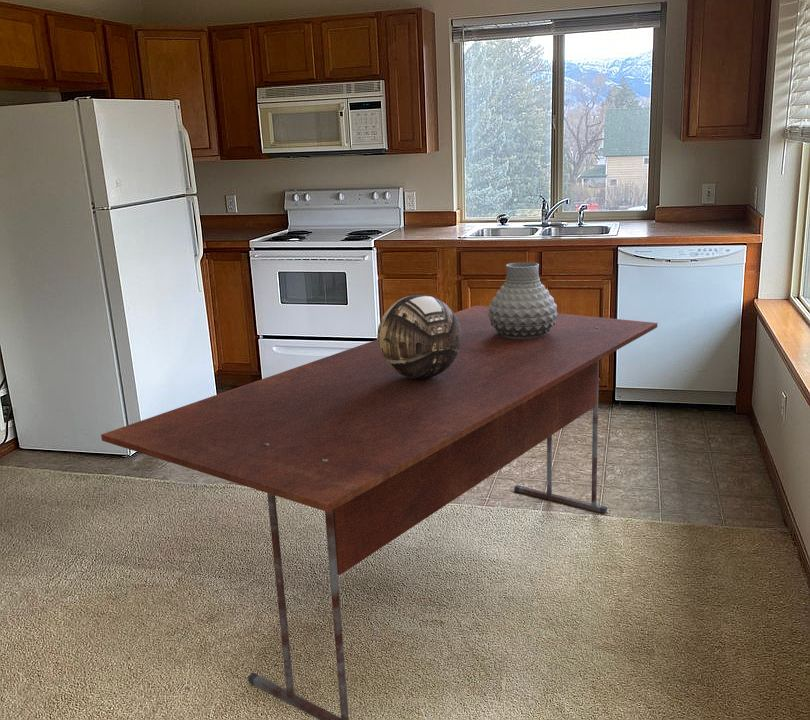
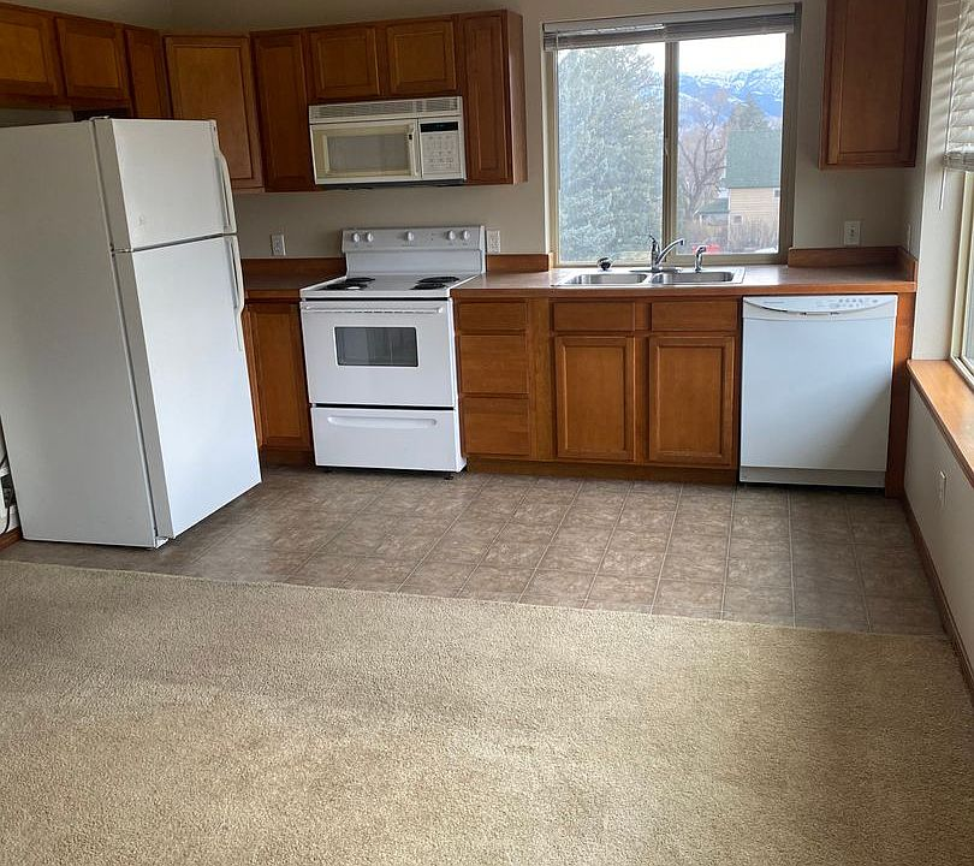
- decorative bowl [376,294,461,379]
- vase [488,261,558,339]
- dining table [100,304,658,720]
